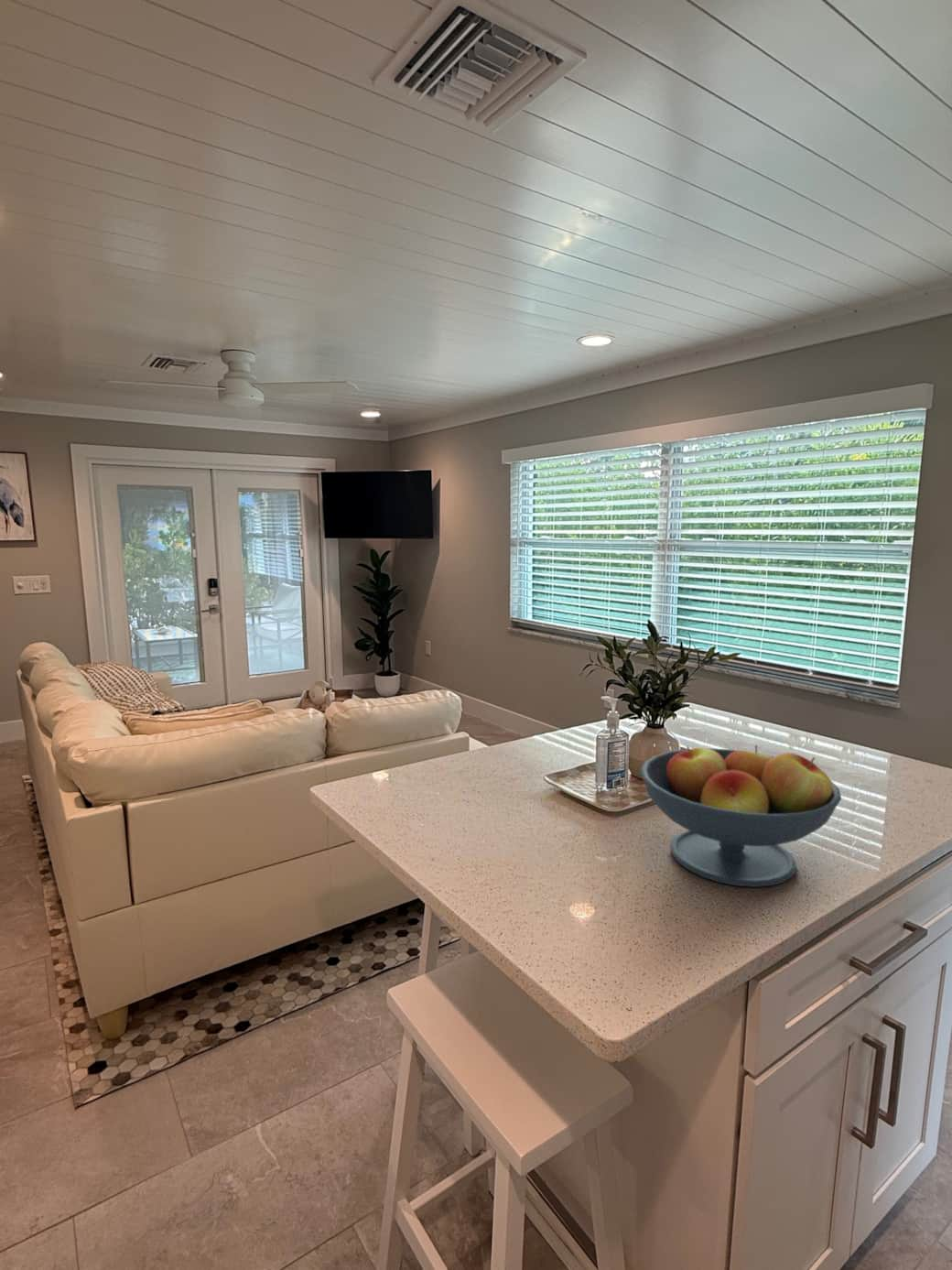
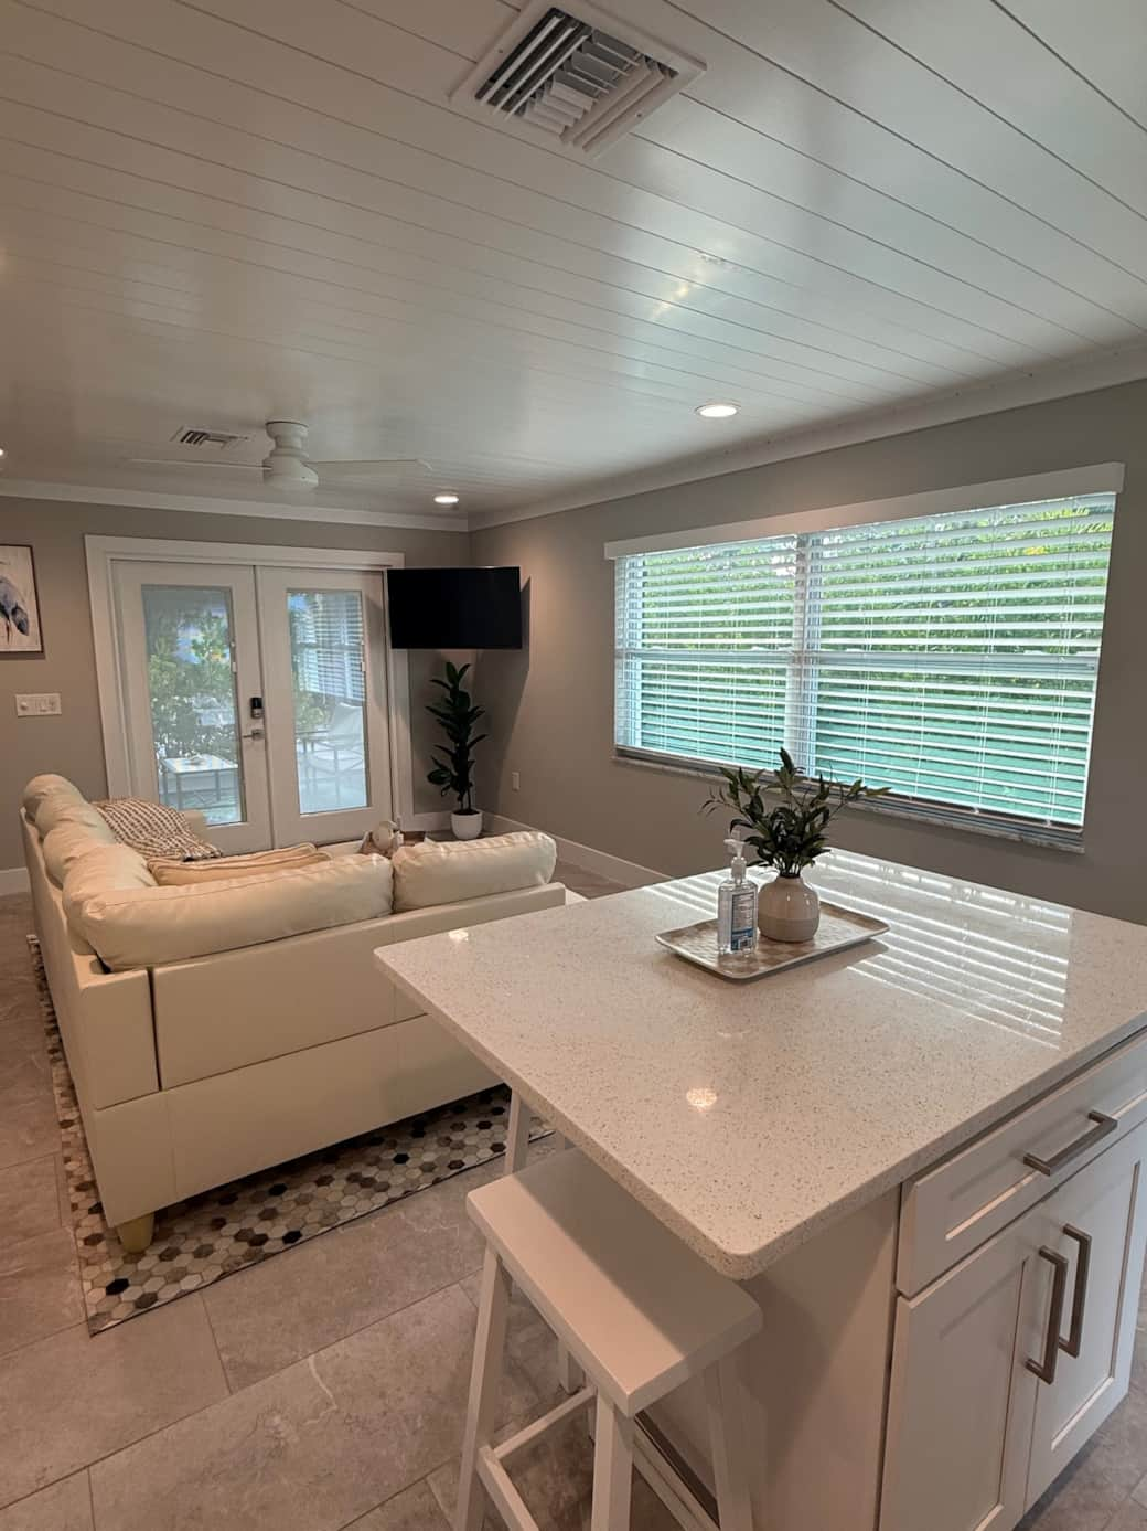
- fruit bowl [640,744,842,888]
